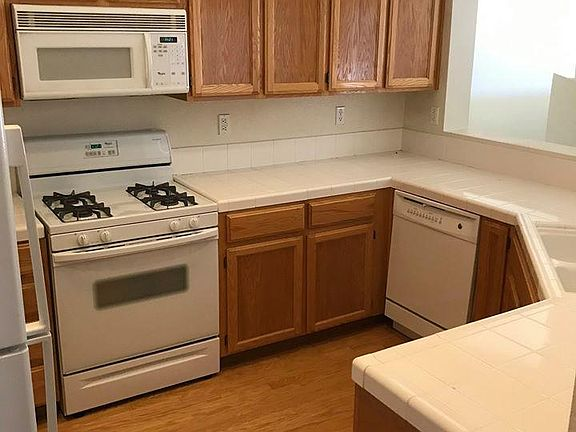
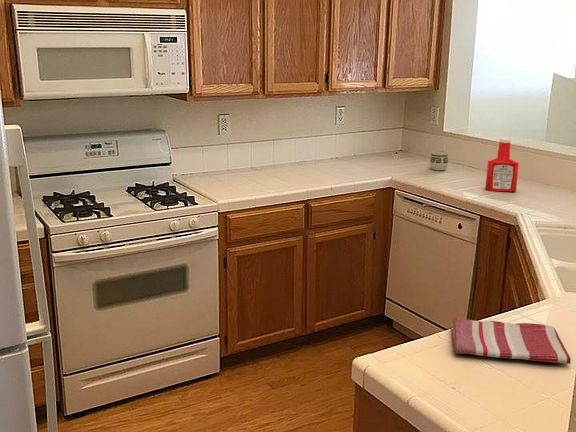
+ cup [429,149,449,171]
+ soap bottle [484,137,520,193]
+ dish towel [451,315,572,365]
